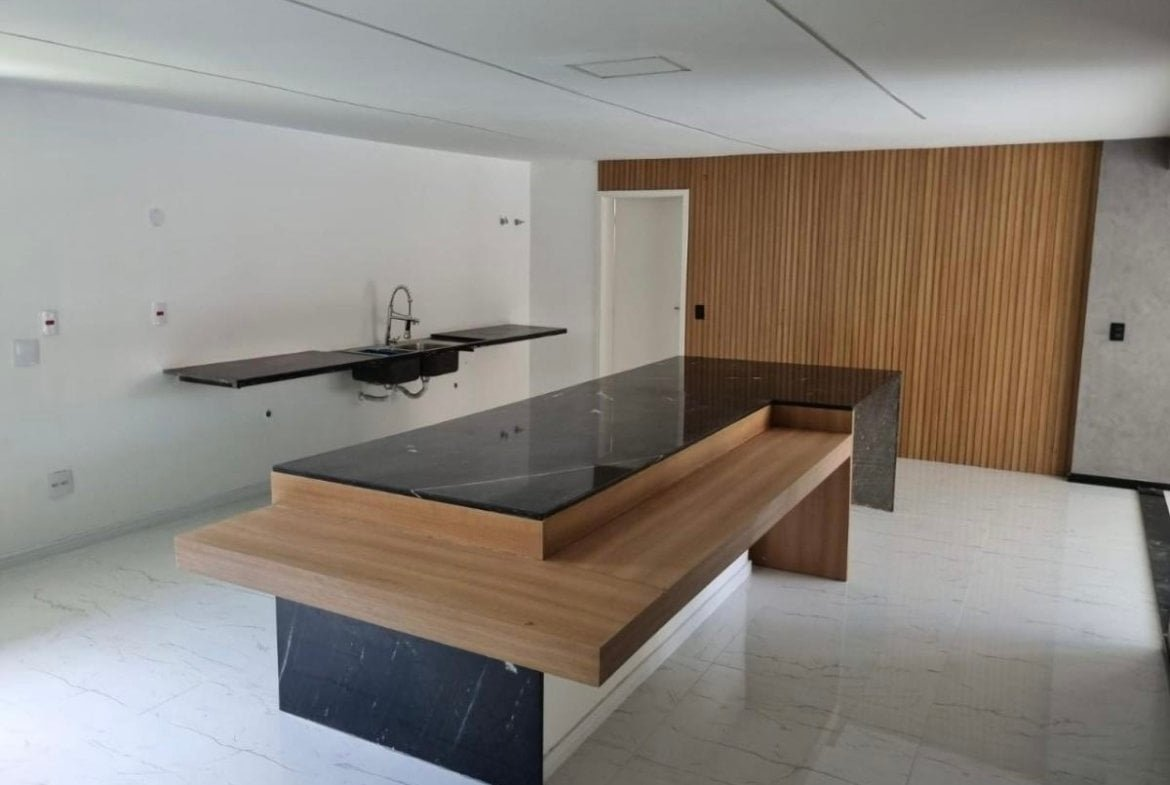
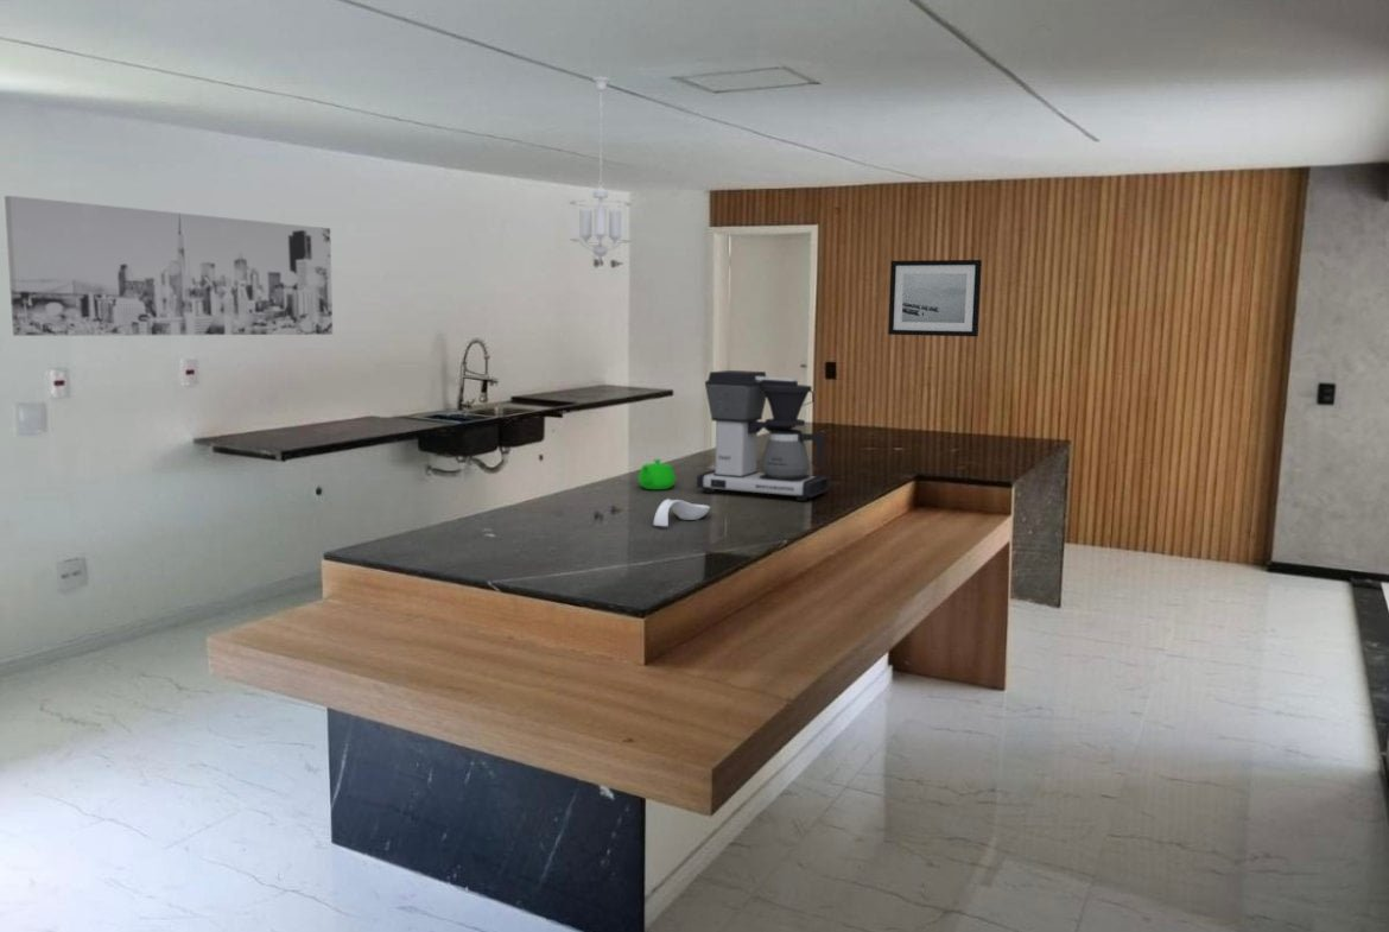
+ wall art [887,259,983,337]
+ teapot [638,458,677,490]
+ coffee maker [696,369,830,502]
+ wall art [4,195,334,337]
+ pendant light [569,76,633,259]
+ spoon rest [653,497,711,527]
